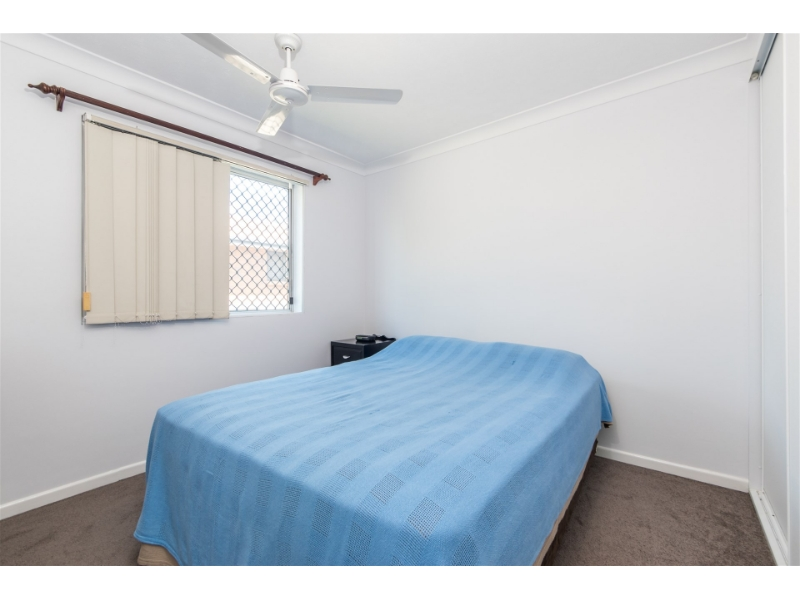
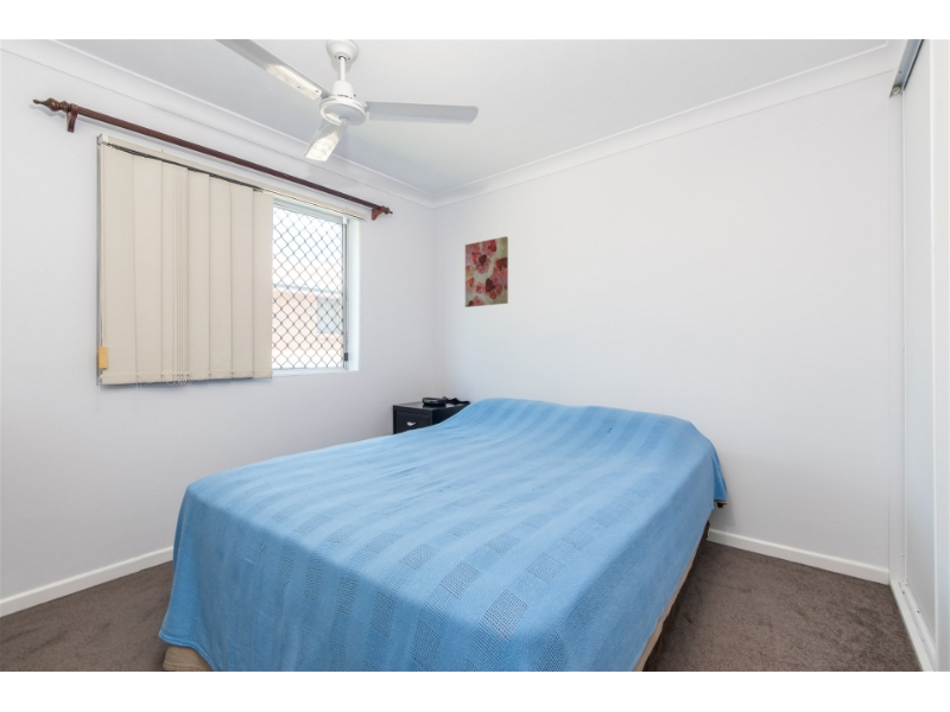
+ wall art [464,235,509,309]
